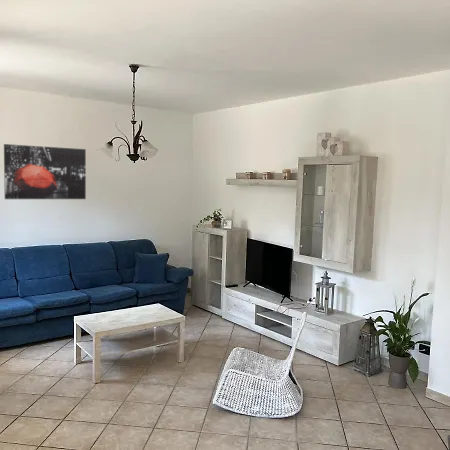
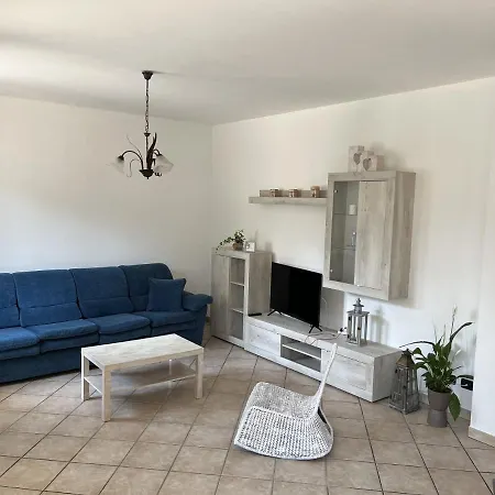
- wall art [3,143,87,200]
